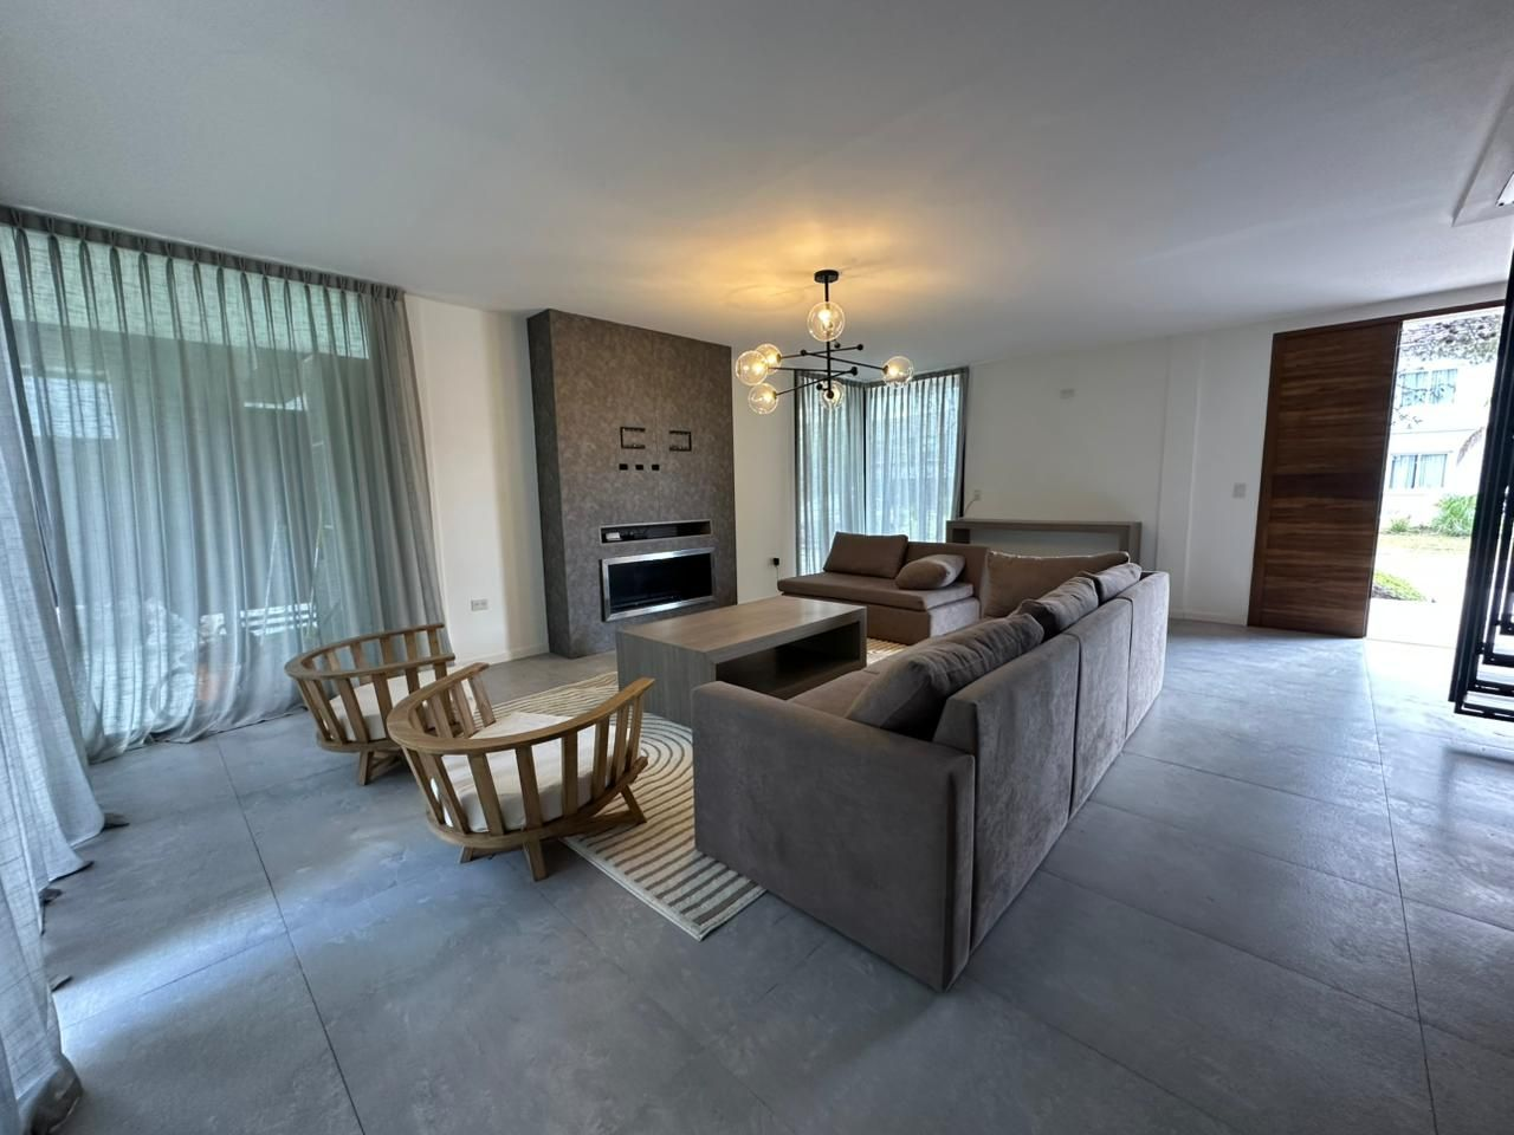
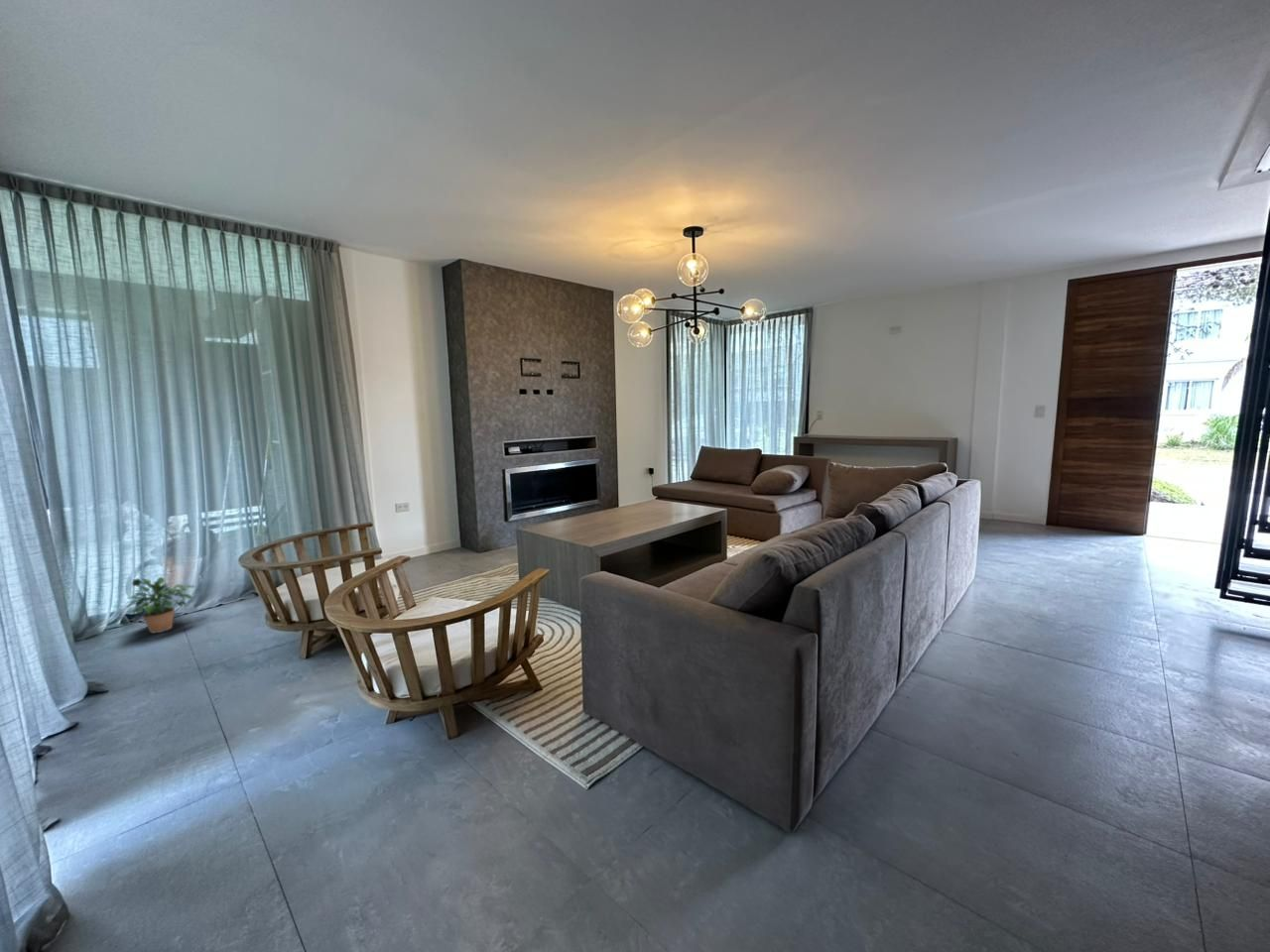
+ potted plant [124,576,197,634]
